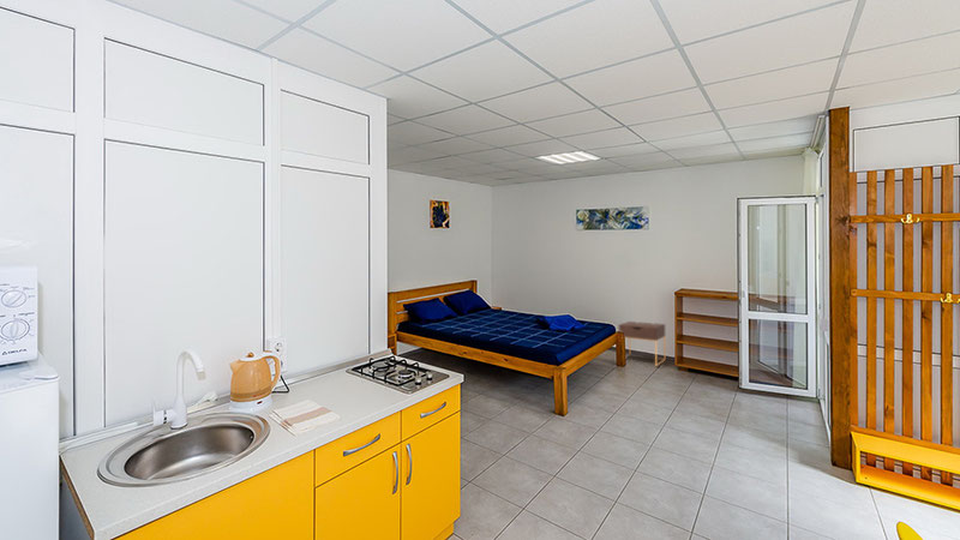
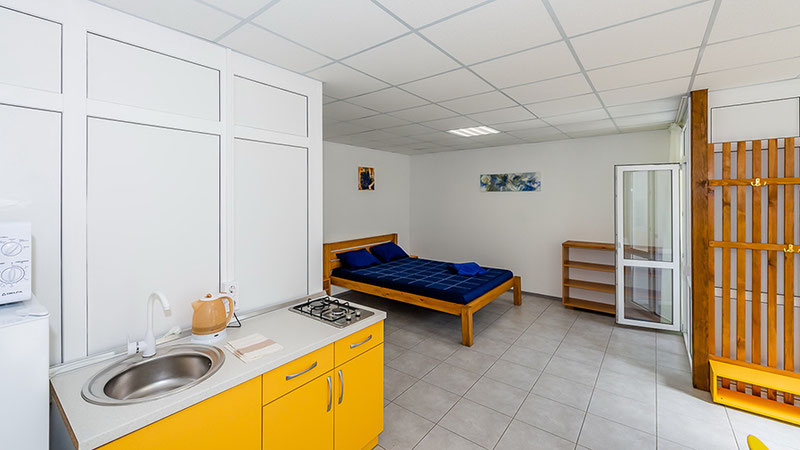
- nightstand [618,320,666,367]
